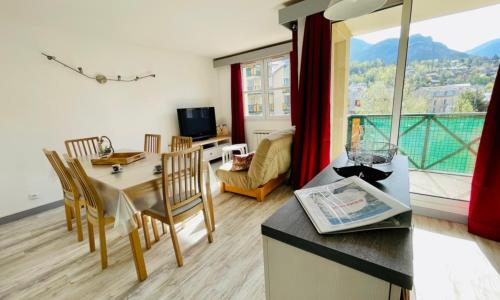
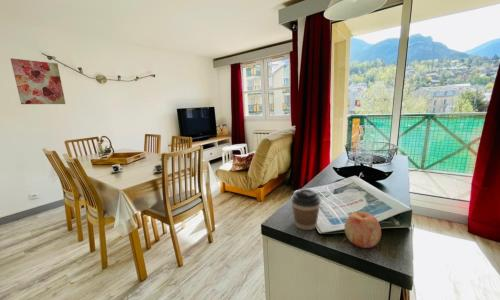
+ coffee cup [290,188,322,231]
+ apple [344,211,382,249]
+ wall art [10,57,66,105]
